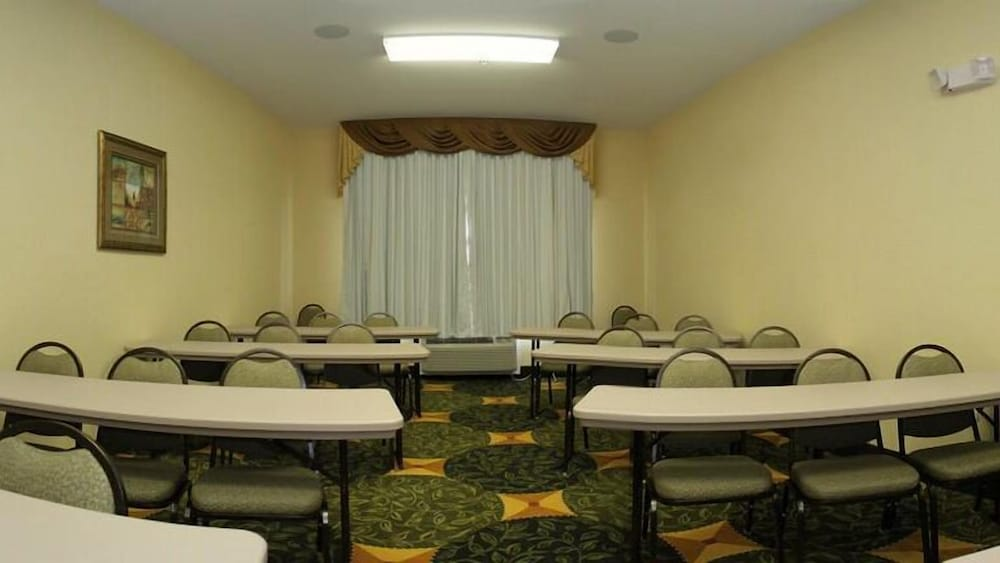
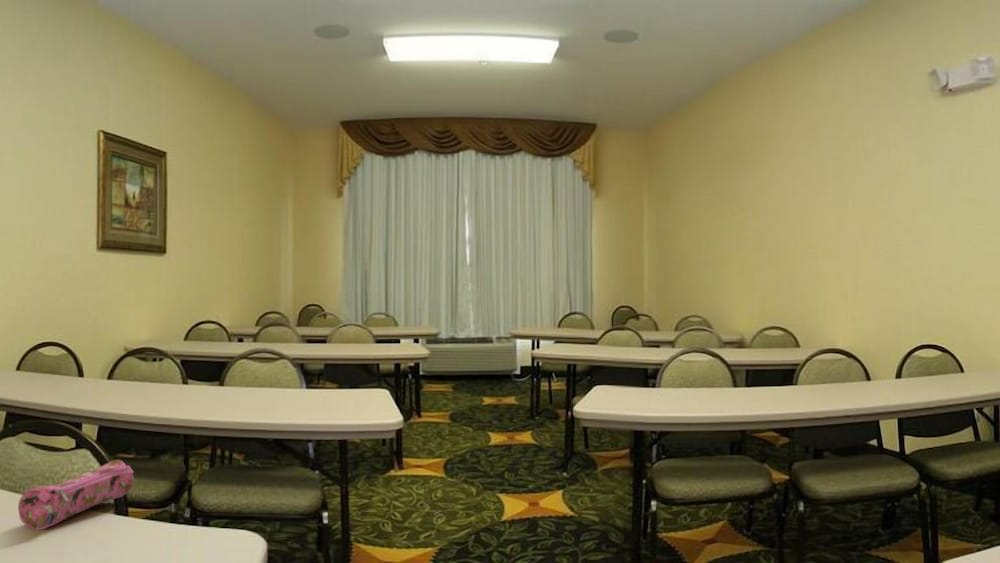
+ pencil case [17,459,135,531]
